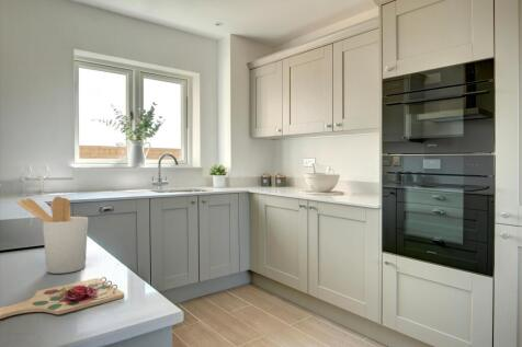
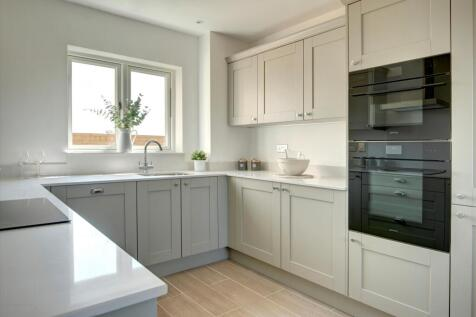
- utensil holder [14,196,89,275]
- cutting board [0,276,125,320]
